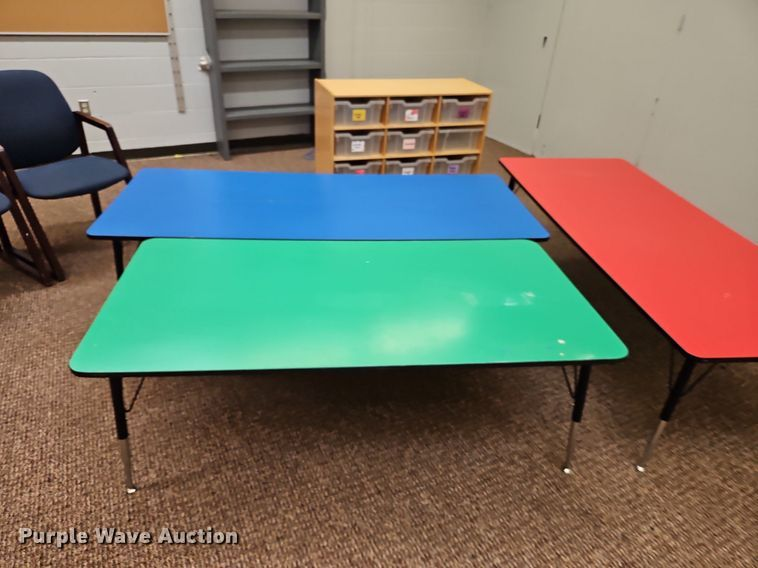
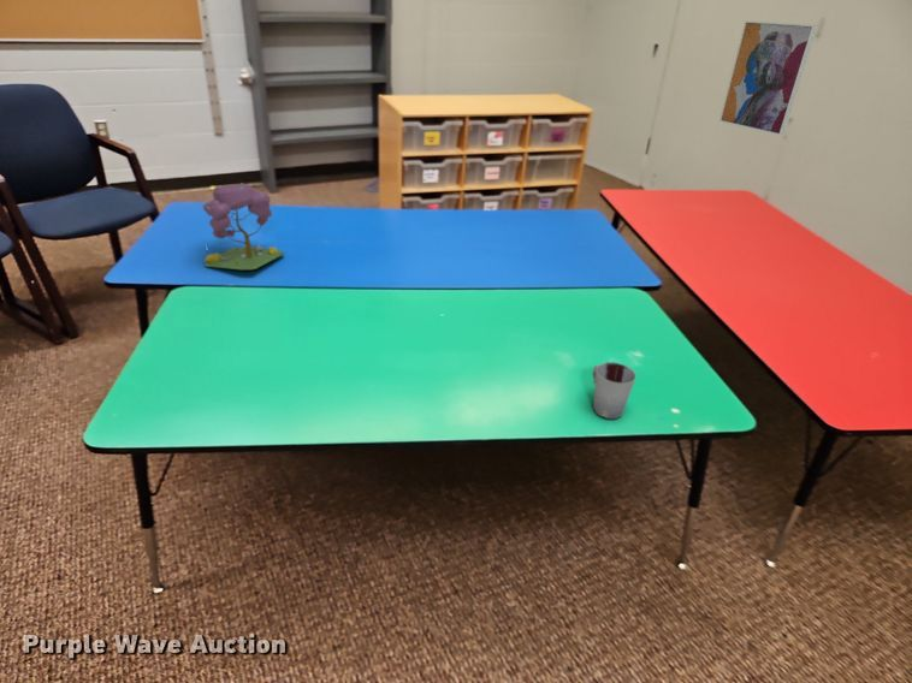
+ wall art [718,19,819,137]
+ cup [592,361,638,420]
+ plant [202,182,286,271]
